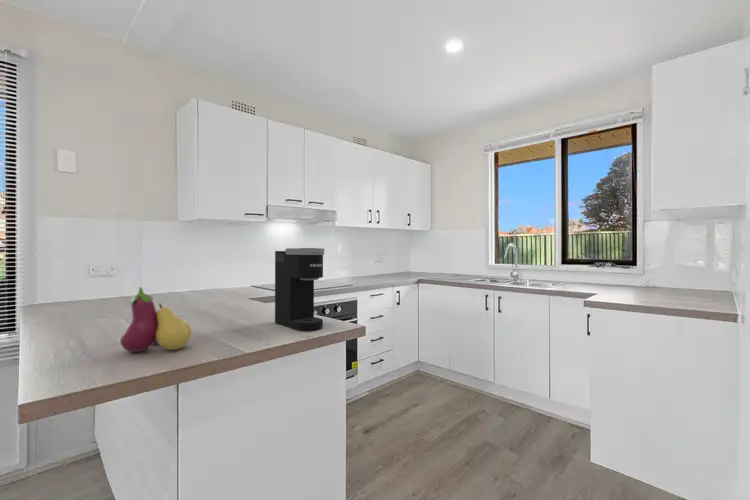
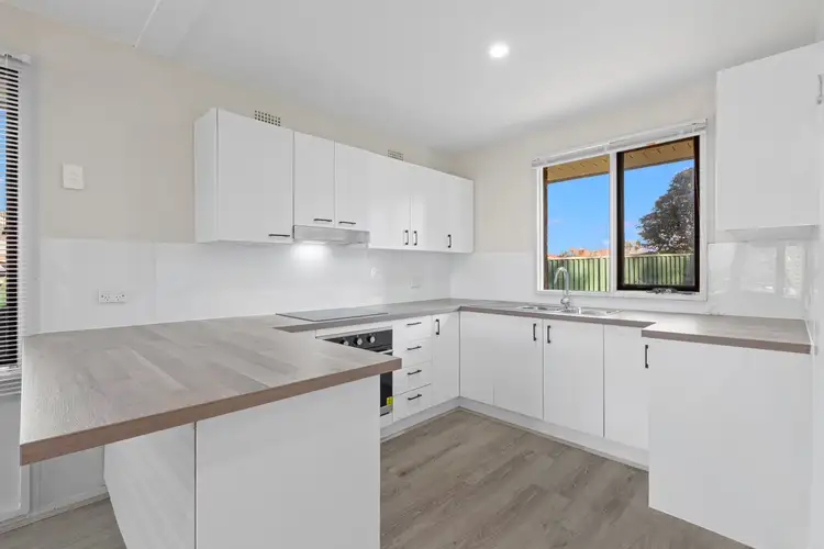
- coffee maker [274,247,325,332]
- fruit [119,286,192,353]
